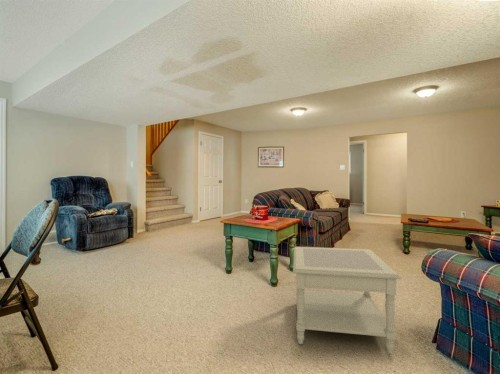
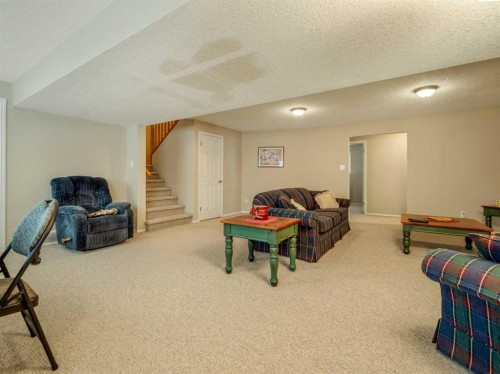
- side table [292,246,402,355]
